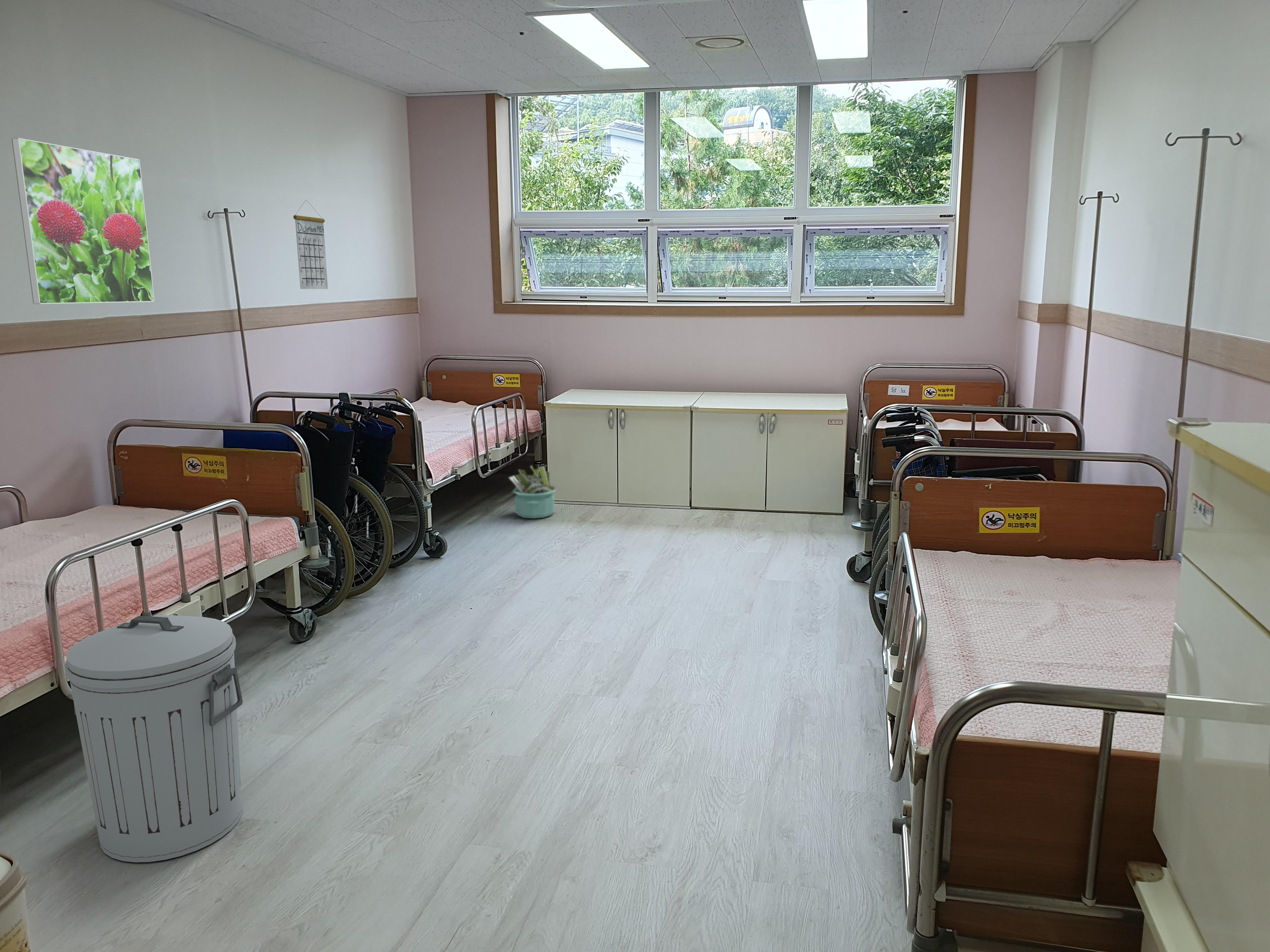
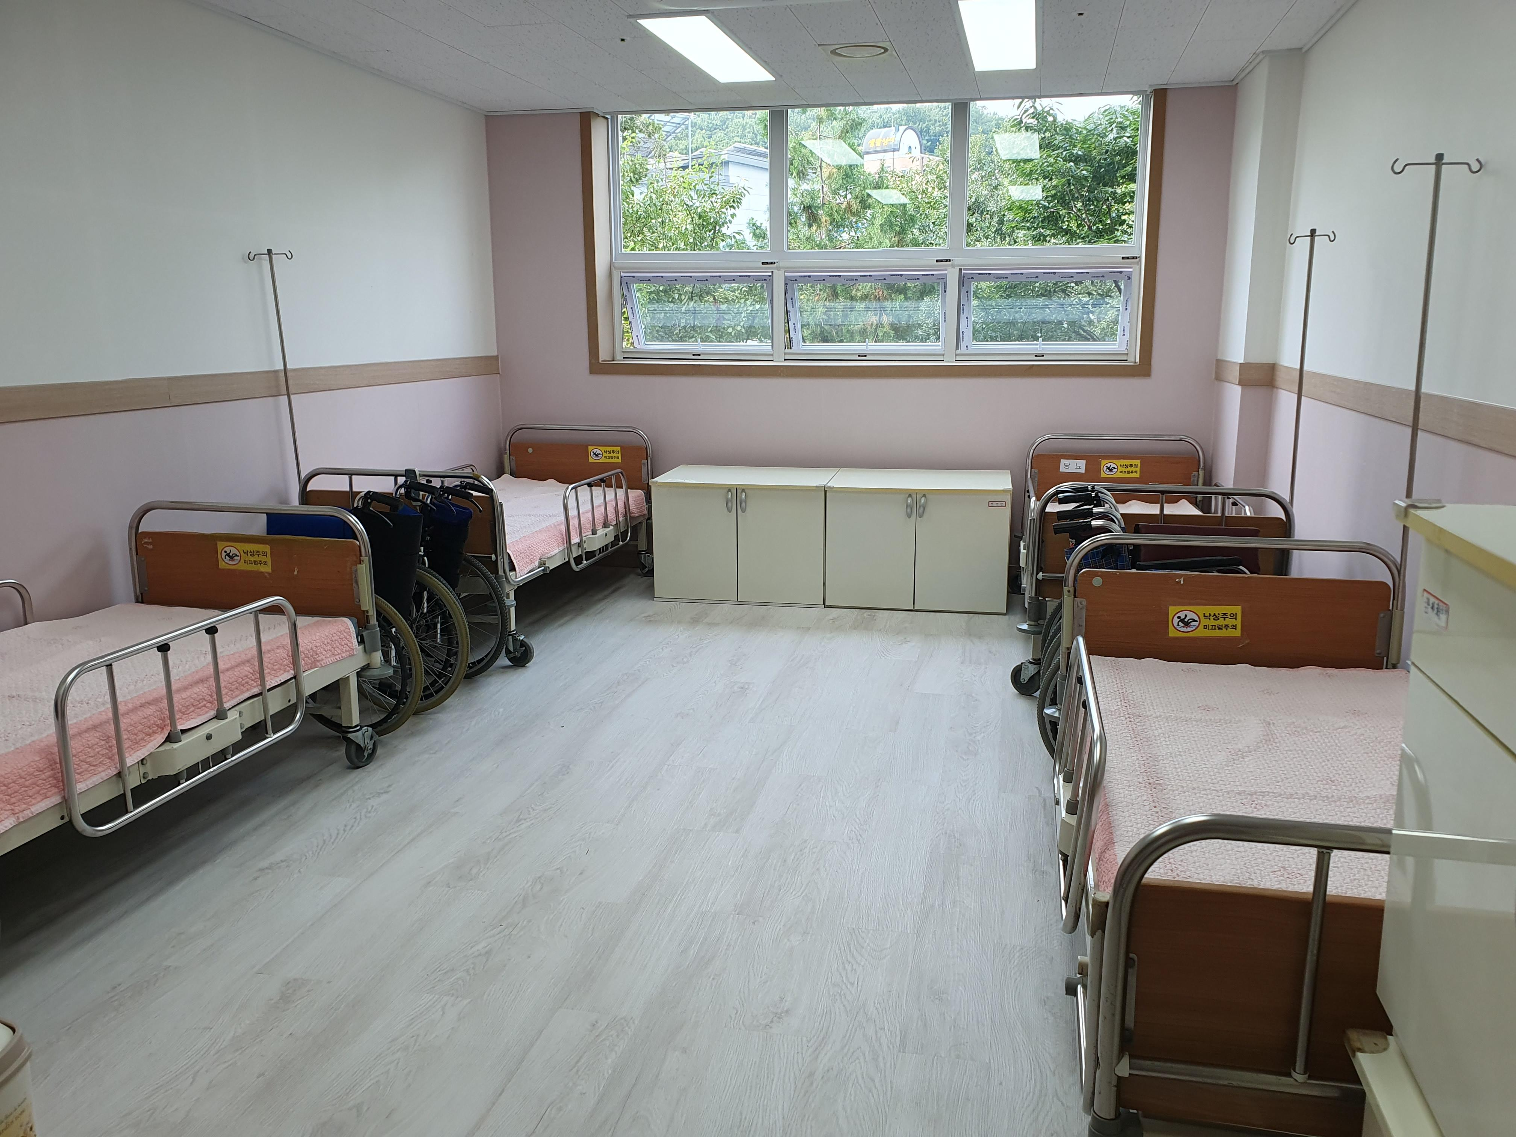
- decorative plant [508,465,559,519]
- calendar [293,199,328,289]
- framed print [11,138,155,304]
- trash can [65,615,243,863]
